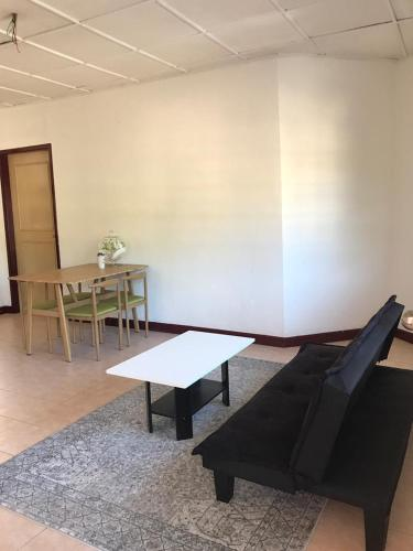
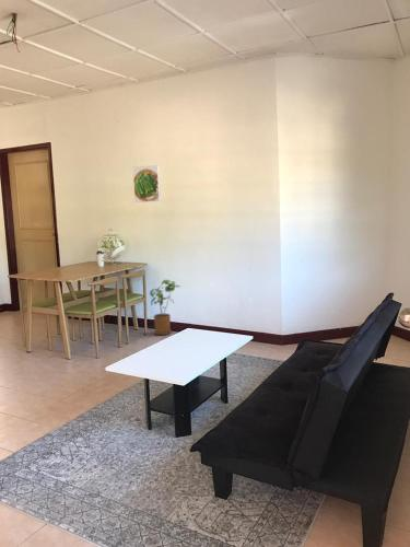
+ house plant [149,279,180,336]
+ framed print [132,164,162,203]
